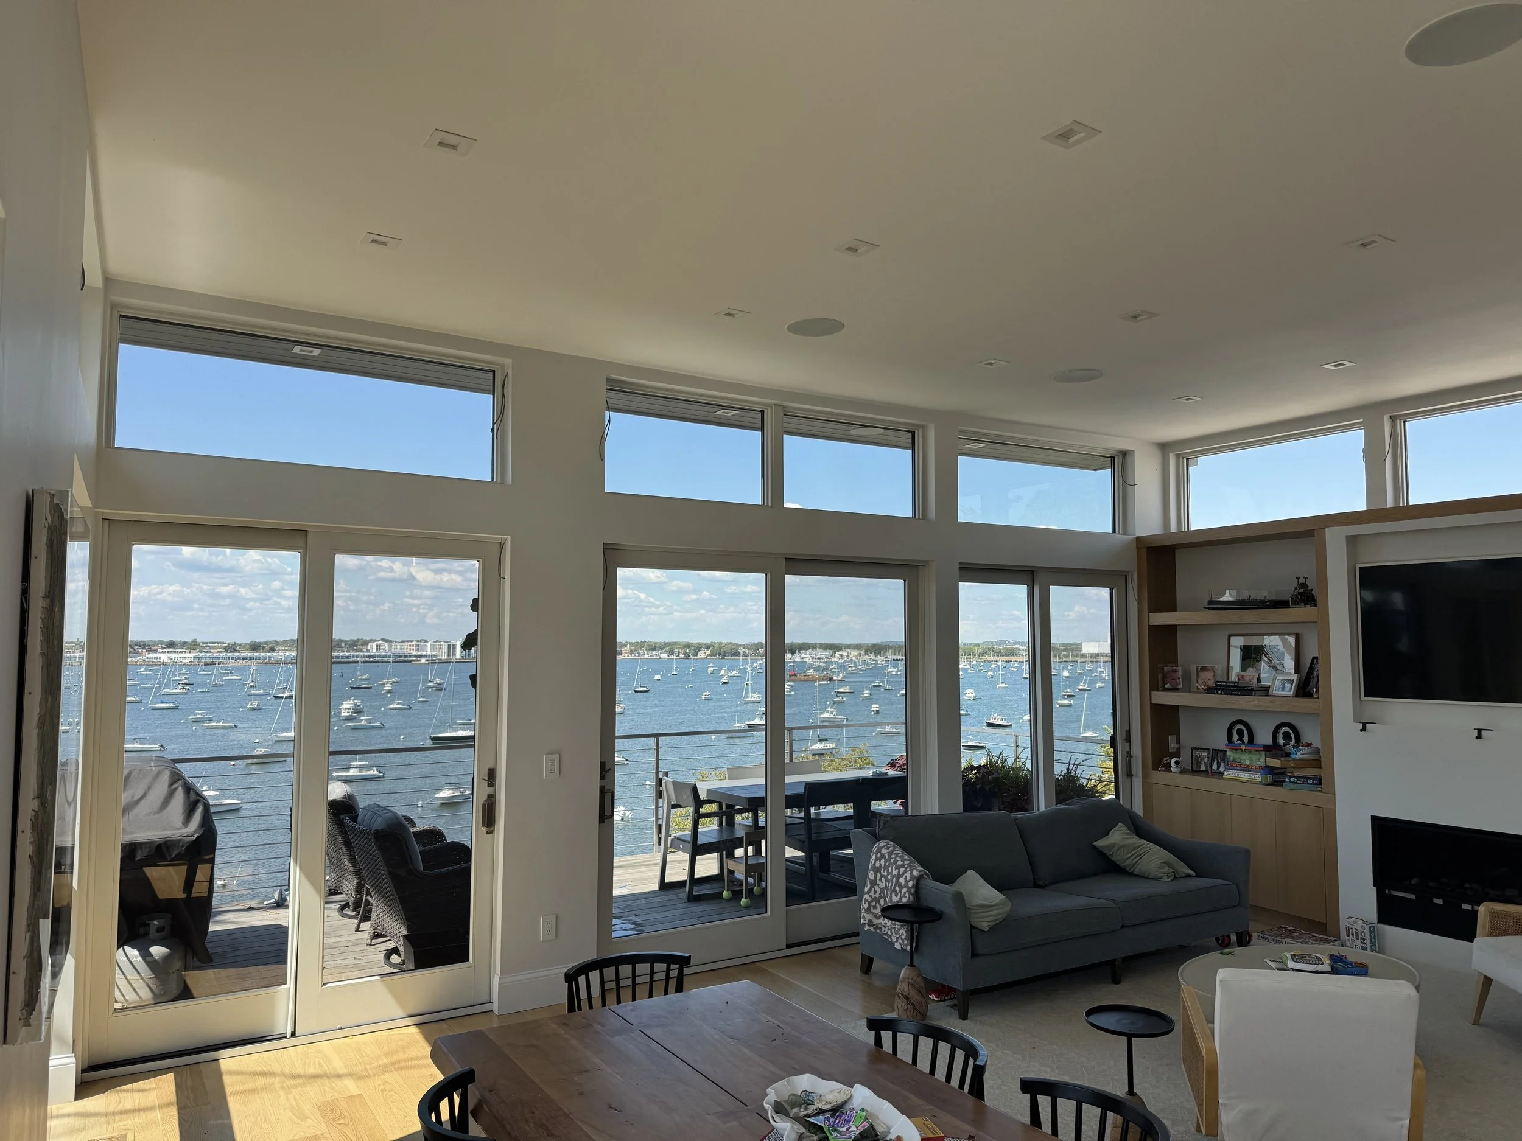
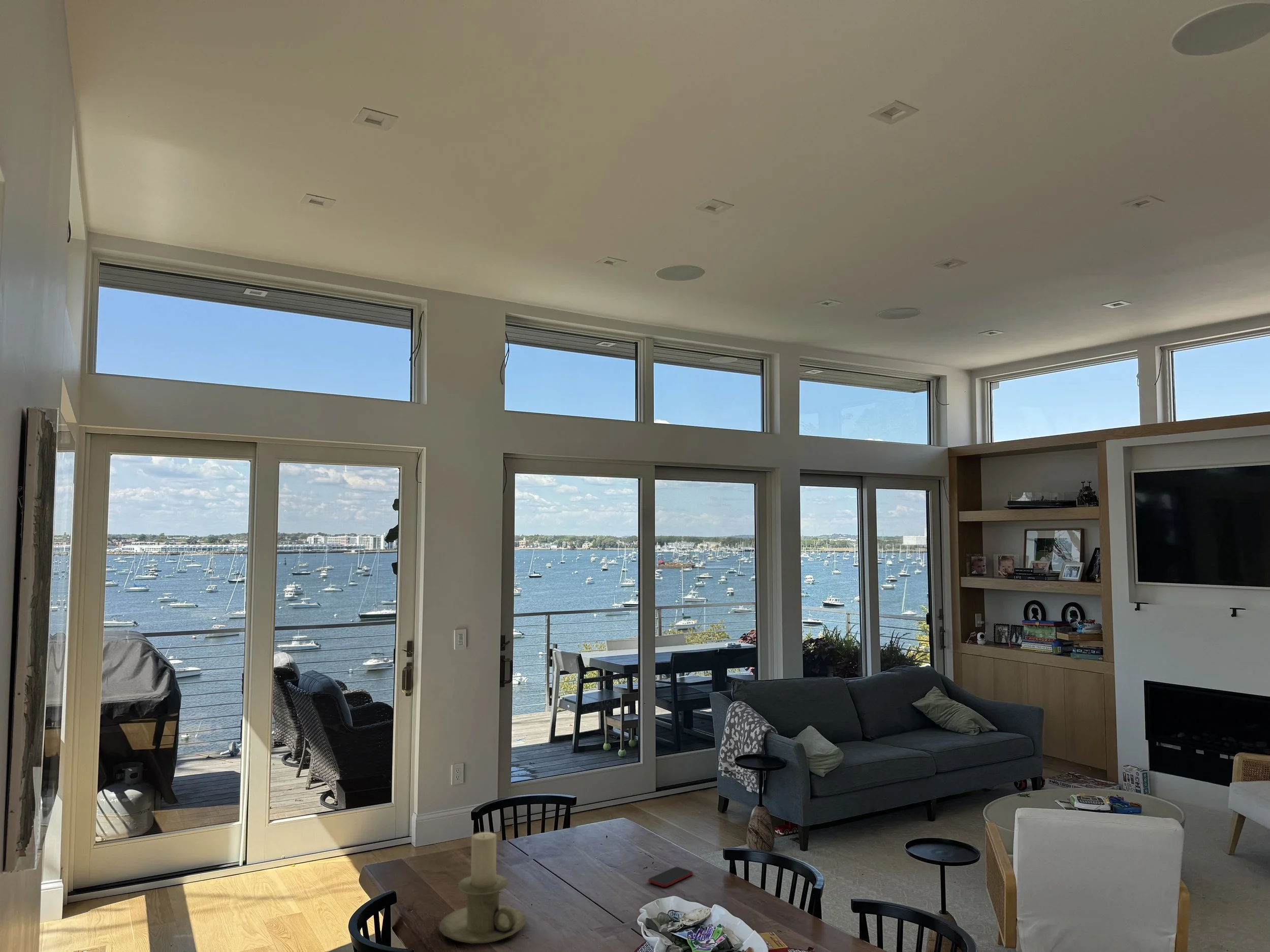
+ smartphone [647,866,694,888]
+ candle holder [438,832,527,944]
